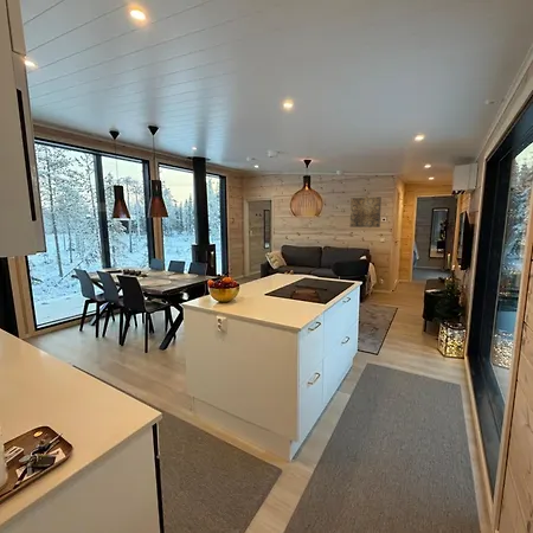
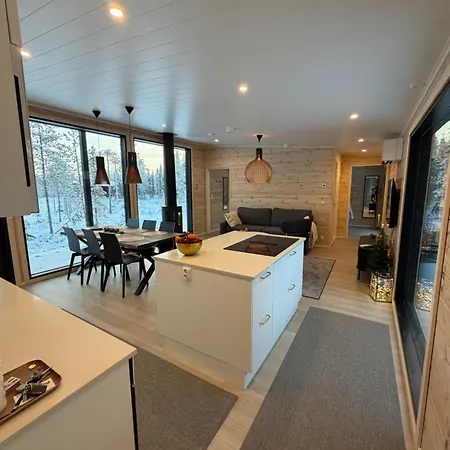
- wall art [348,195,383,229]
